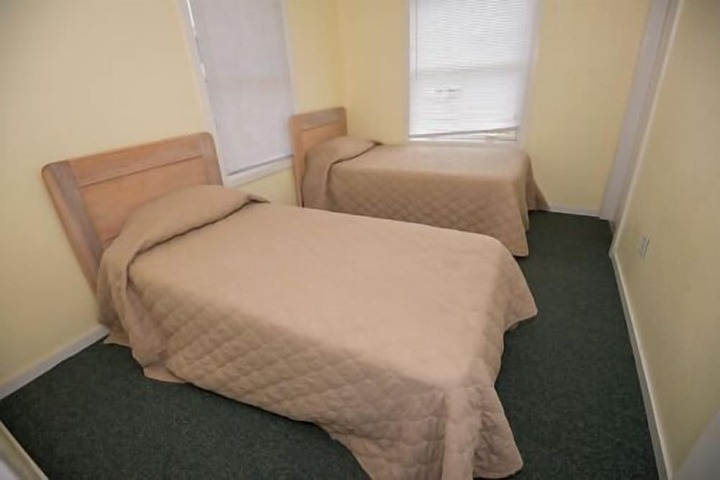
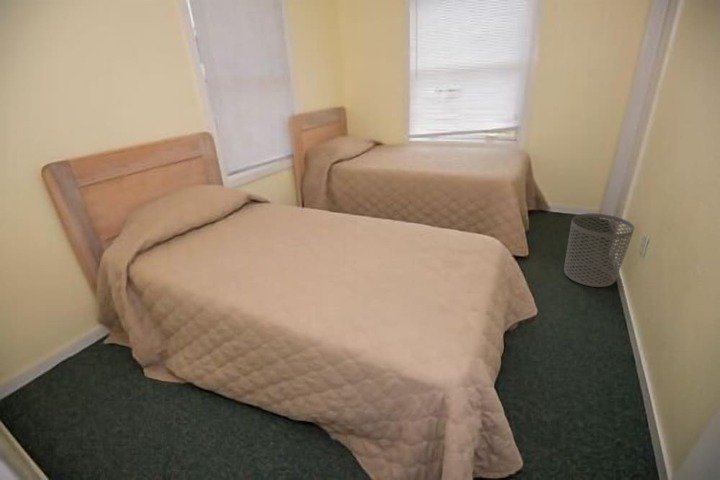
+ waste bin [563,213,635,288]
